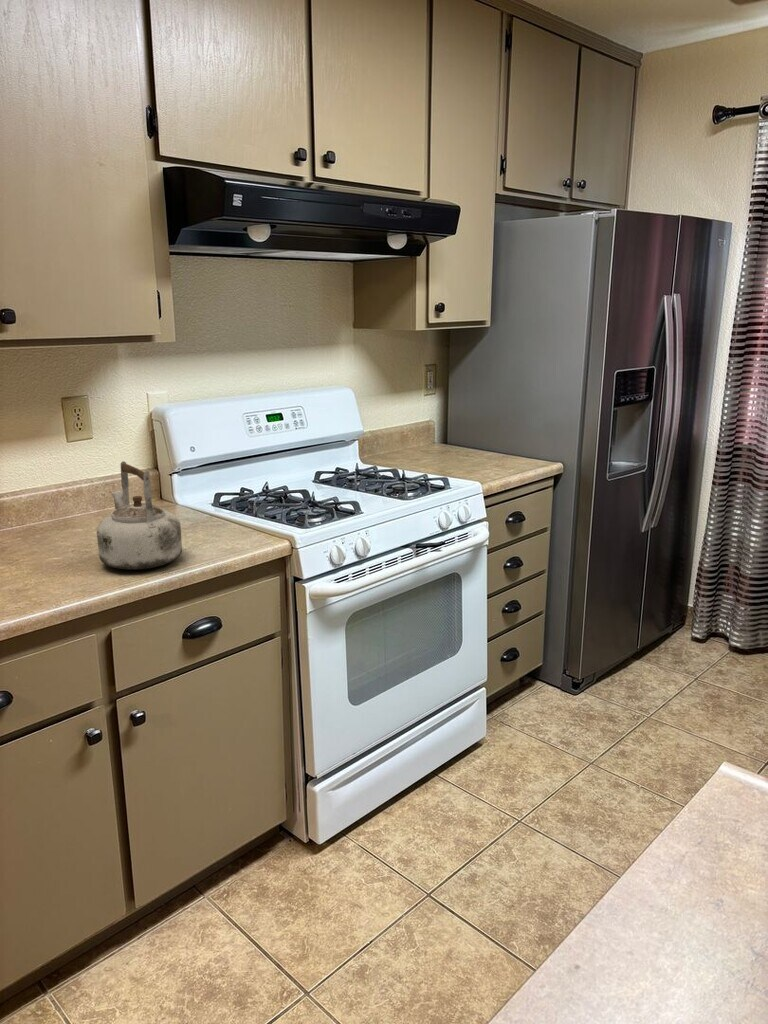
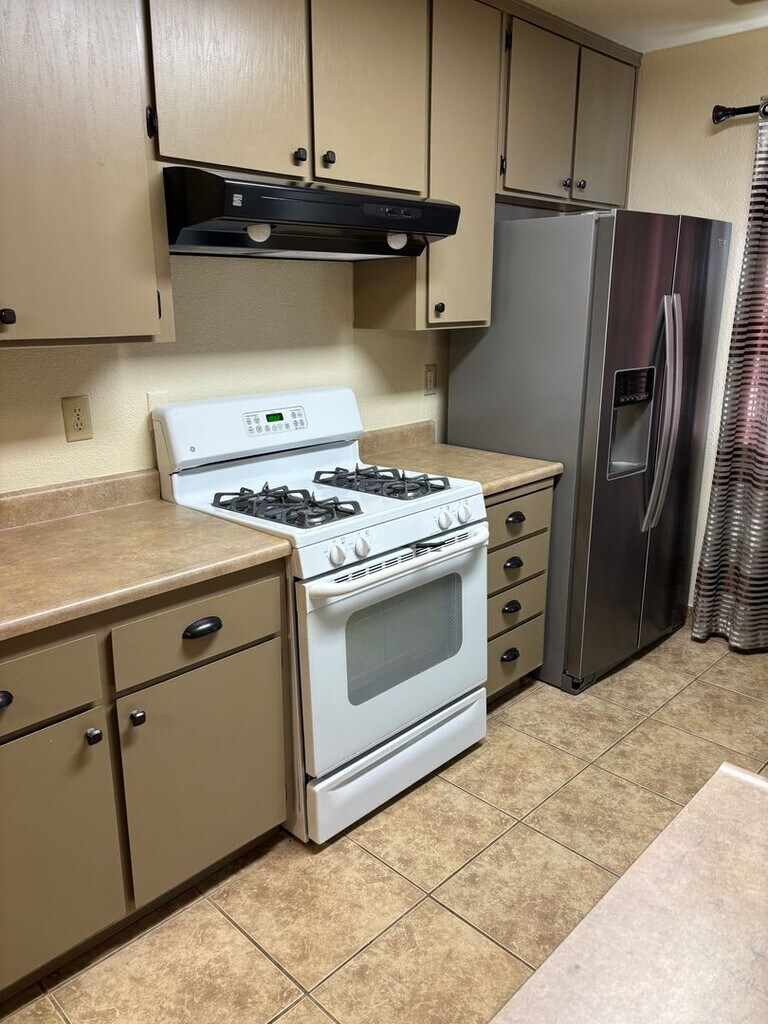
- kettle [96,460,183,571]
